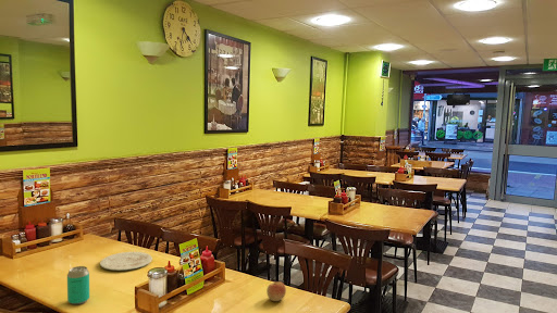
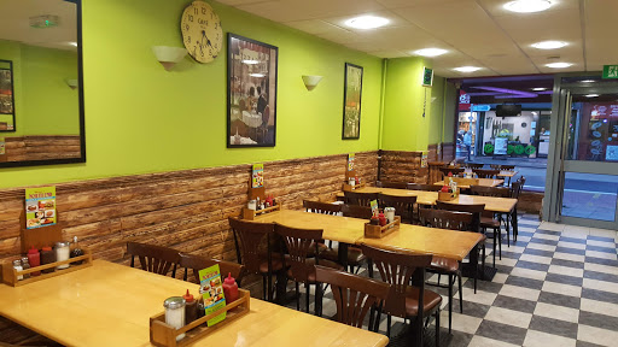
- apple [265,280,287,302]
- plate [99,251,153,272]
- beverage can [66,265,90,305]
